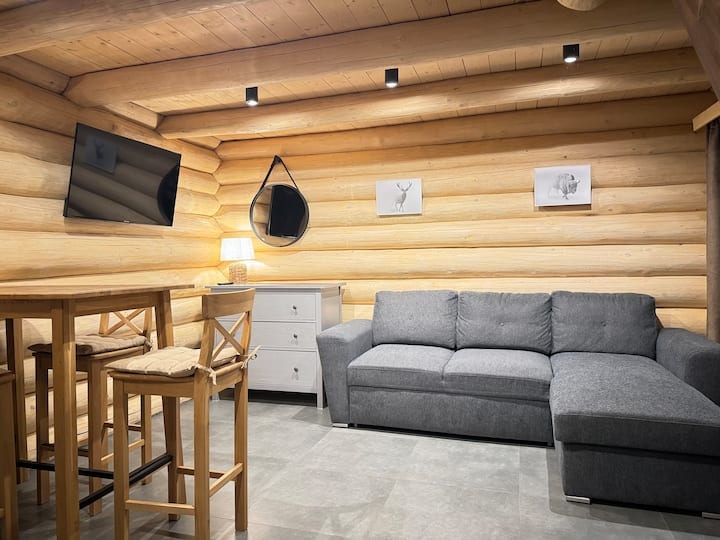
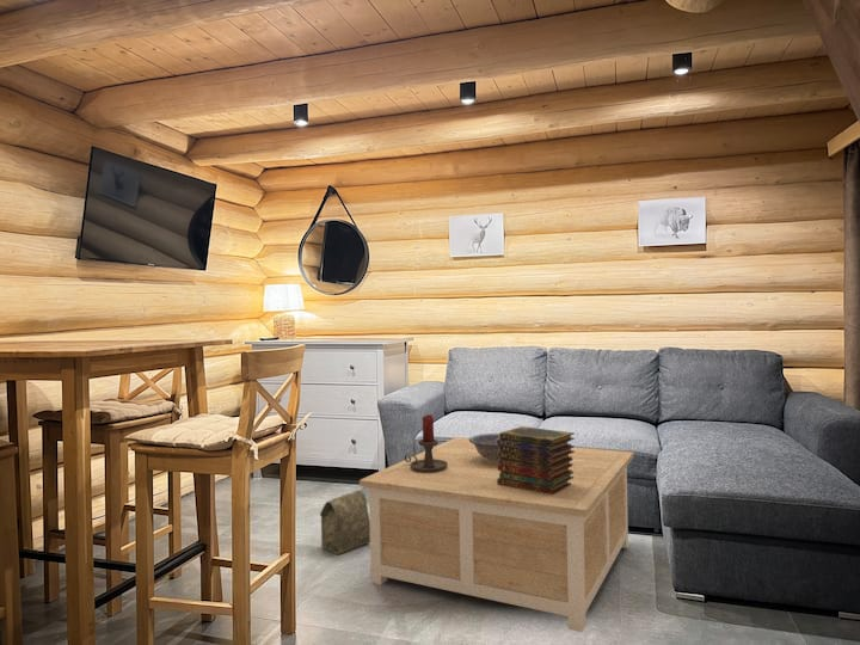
+ book stack [497,425,576,494]
+ bag [319,489,370,555]
+ coffee table [358,436,635,633]
+ decorative bowl [468,432,500,463]
+ candle holder [404,413,448,472]
